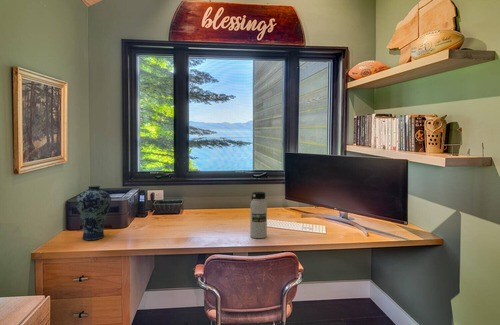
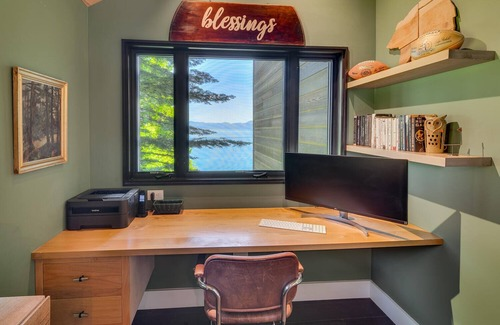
- water bottle [249,191,268,239]
- vase [75,184,112,241]
